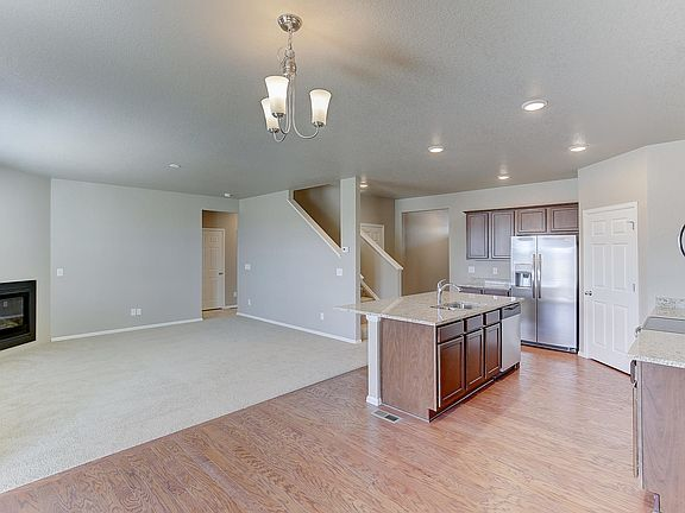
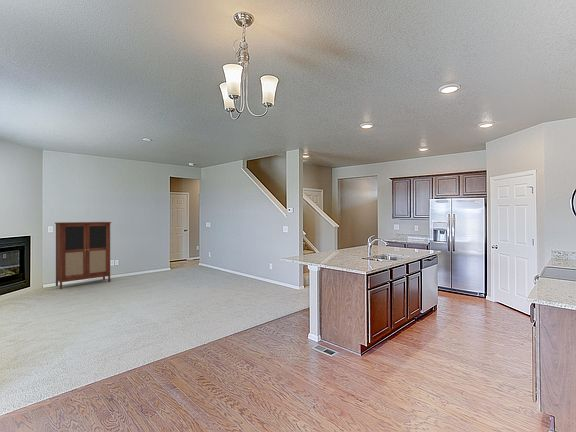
+ cabinet [54,221,112,290]
